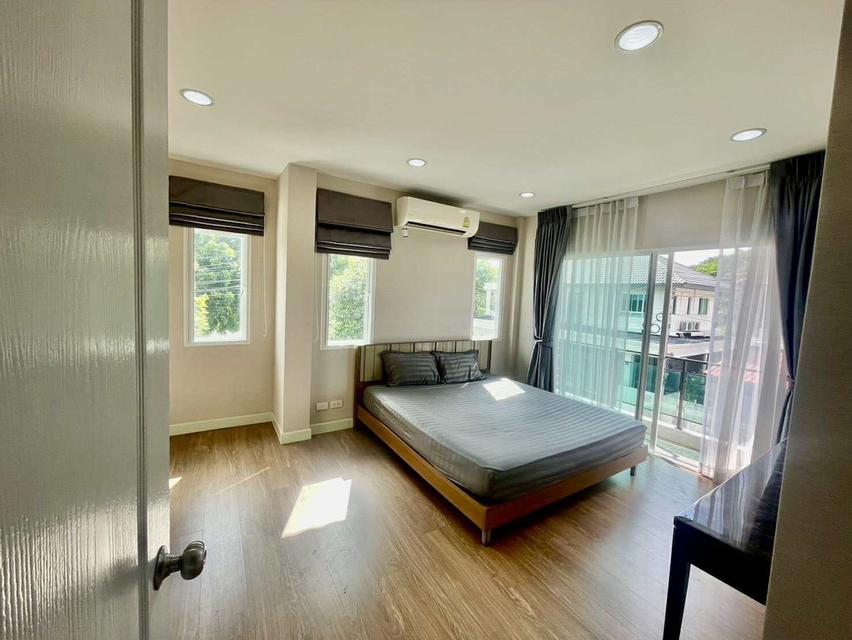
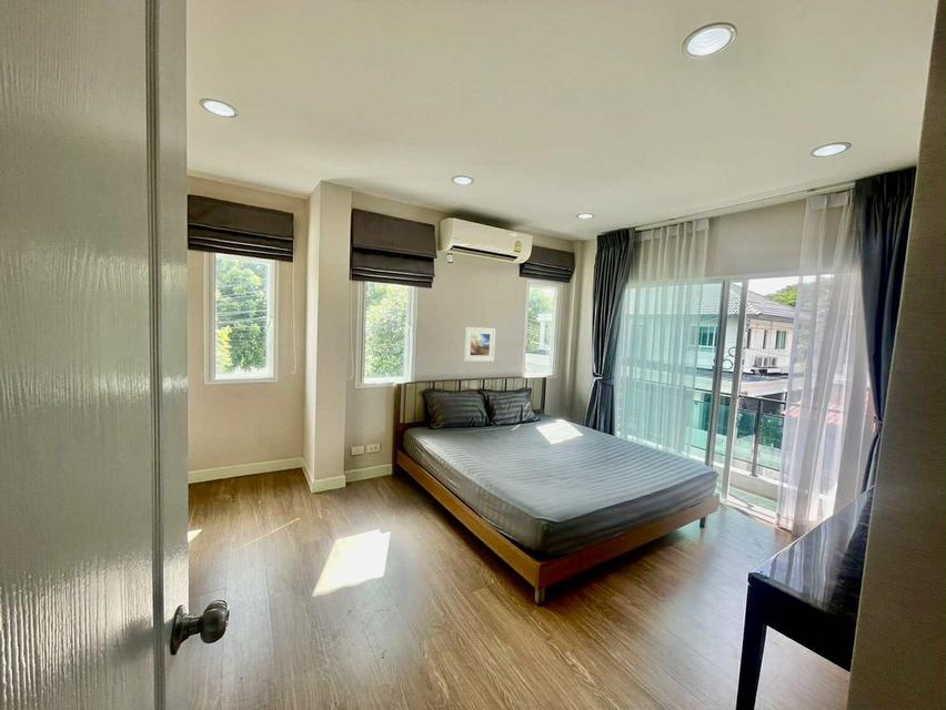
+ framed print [463,326,496,363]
